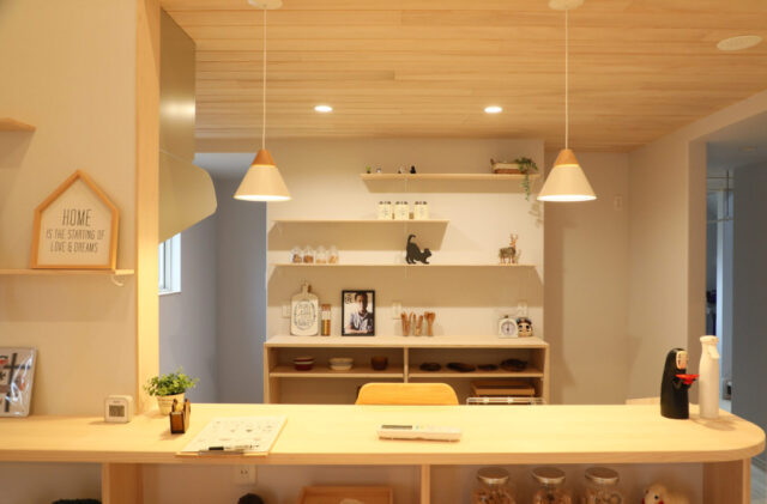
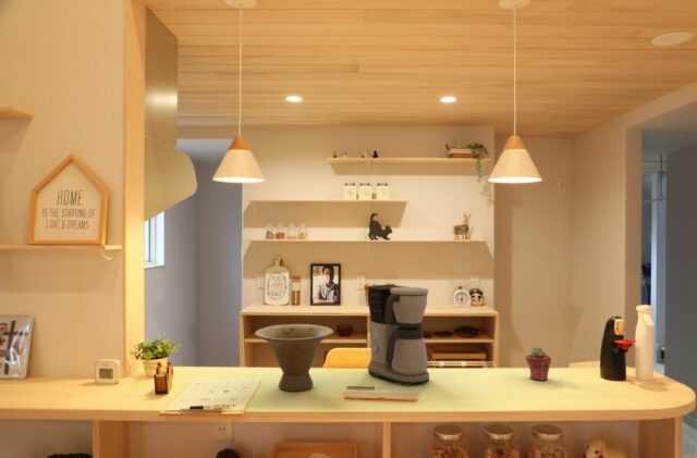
+ potted succulent [525,346,552,382]
+ bowl [254,323,335,392]
+ coffee maker [367,284,430,387]
